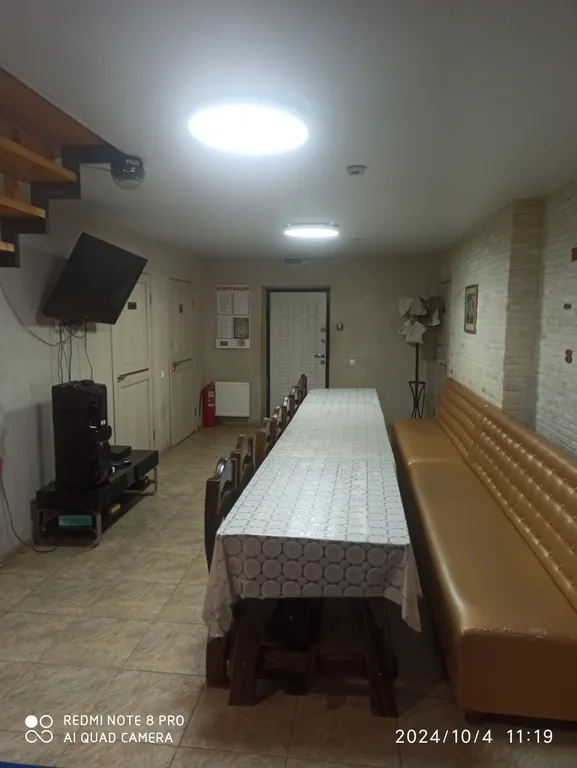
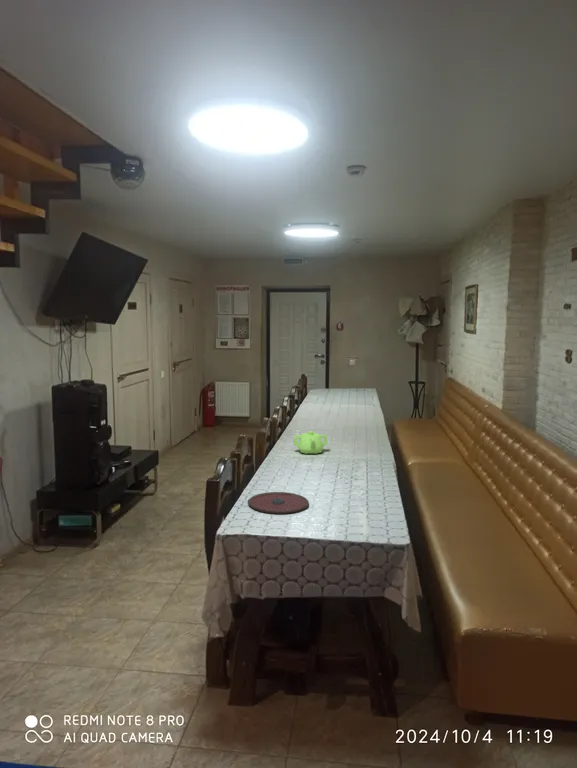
+ plate [247,491,310,515]
+ teapot [292,430,329,455]
